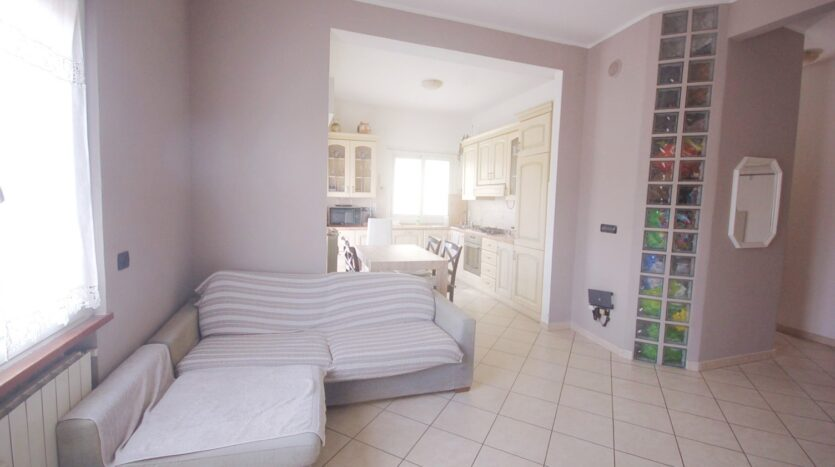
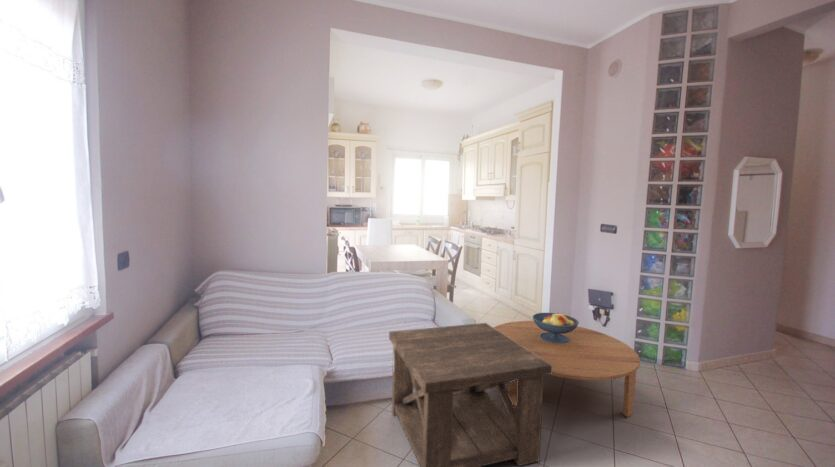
+ side table [388,322,552,467]
+ coffee table [493,320,641,418]
+ fruit bowl [532,312,580,343]
